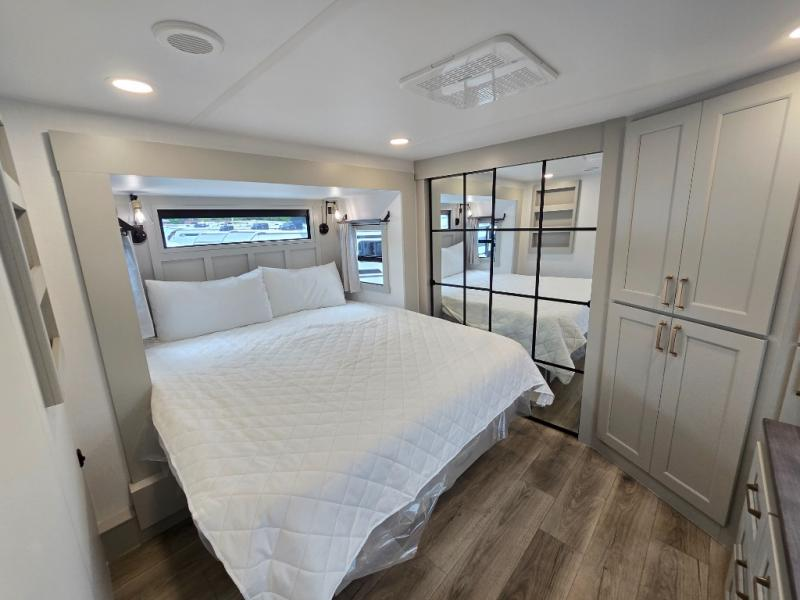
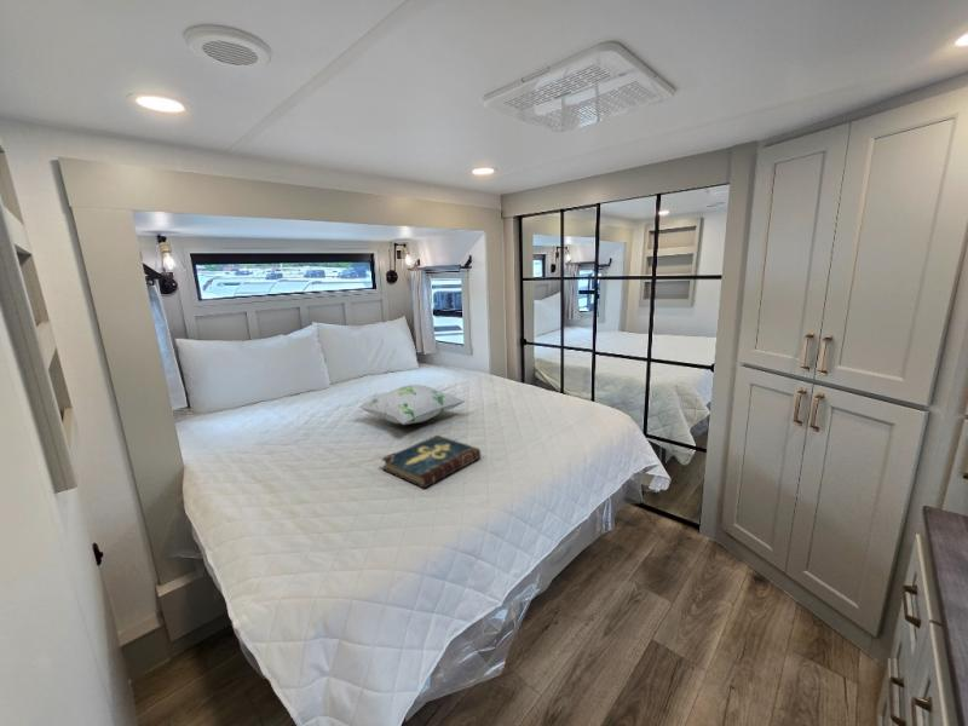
+ decorative pillow [357,384,468,426]
+ book [380,434,482,490]
